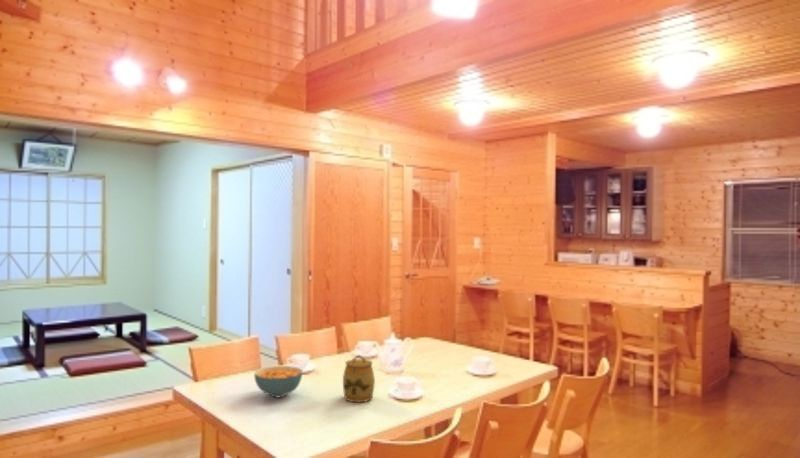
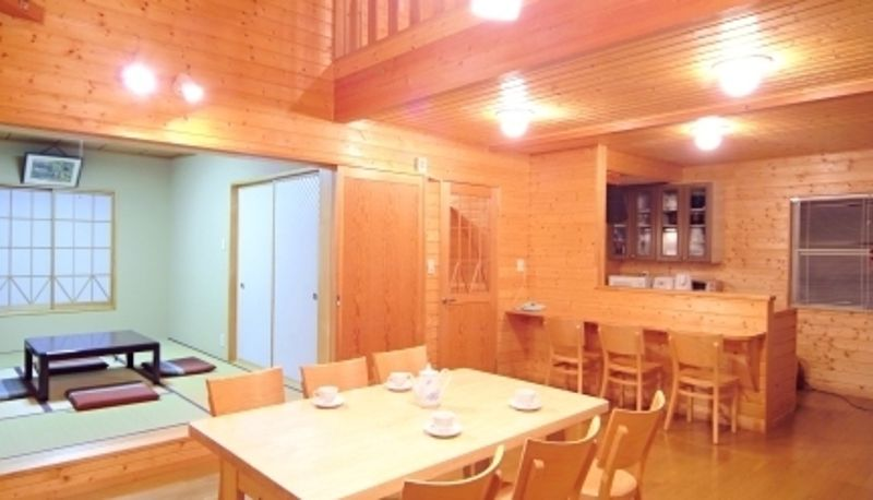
- cereal bowl [253,365,303,398]
- jar [342,354,376,403]
